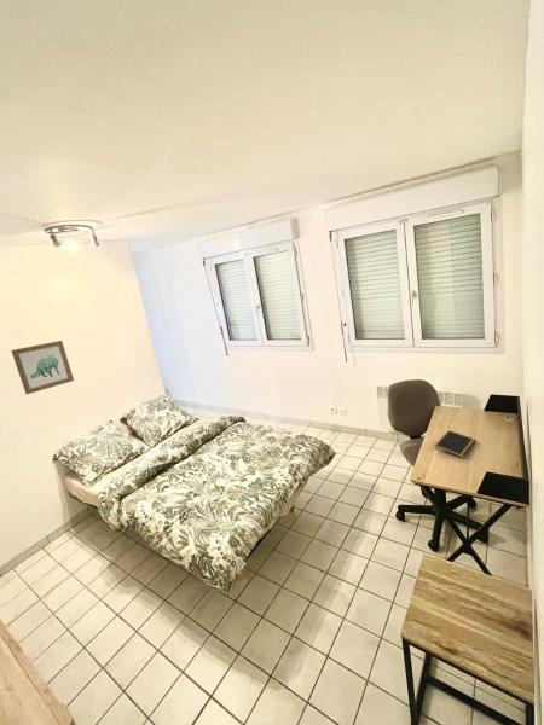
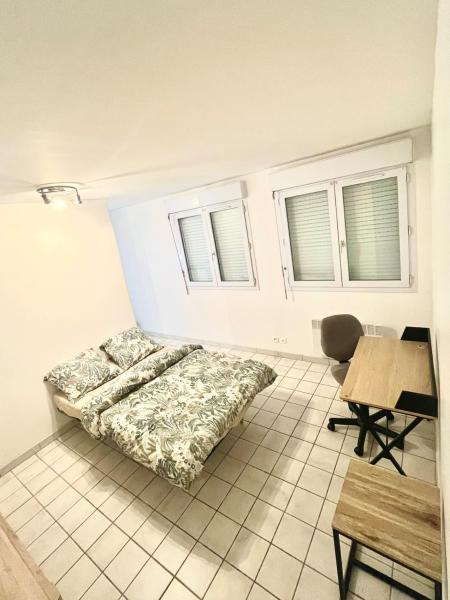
- wall art [10,340,75,395]
- notepad [434,429,478,459]
